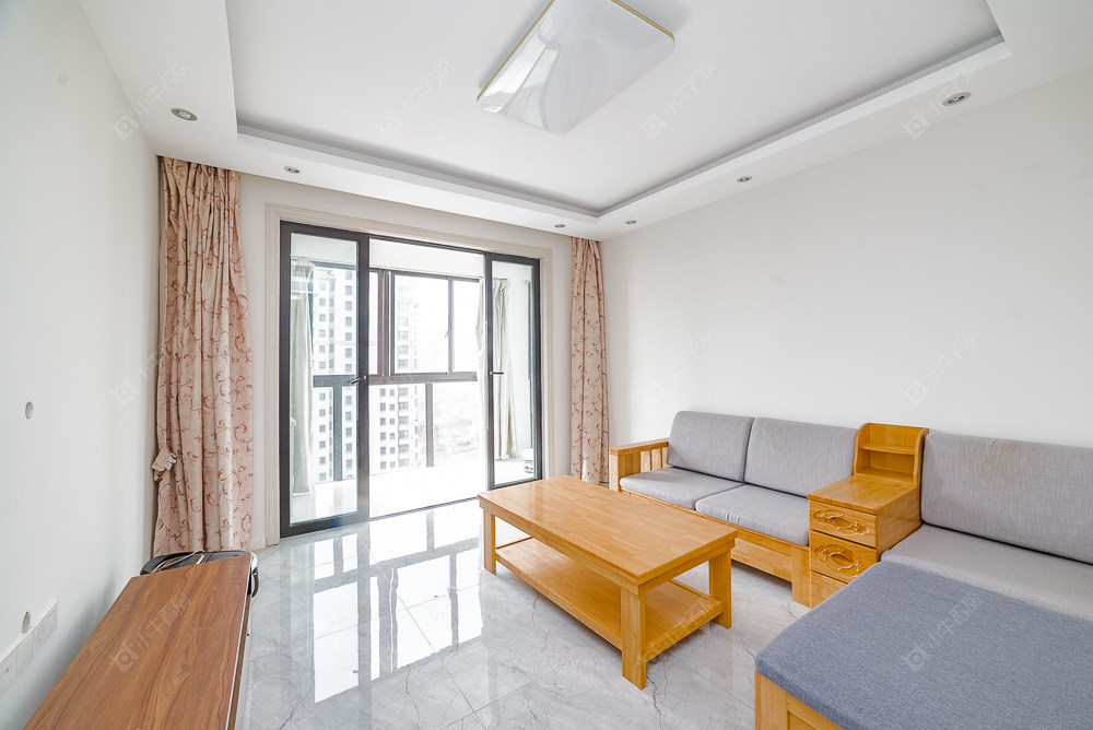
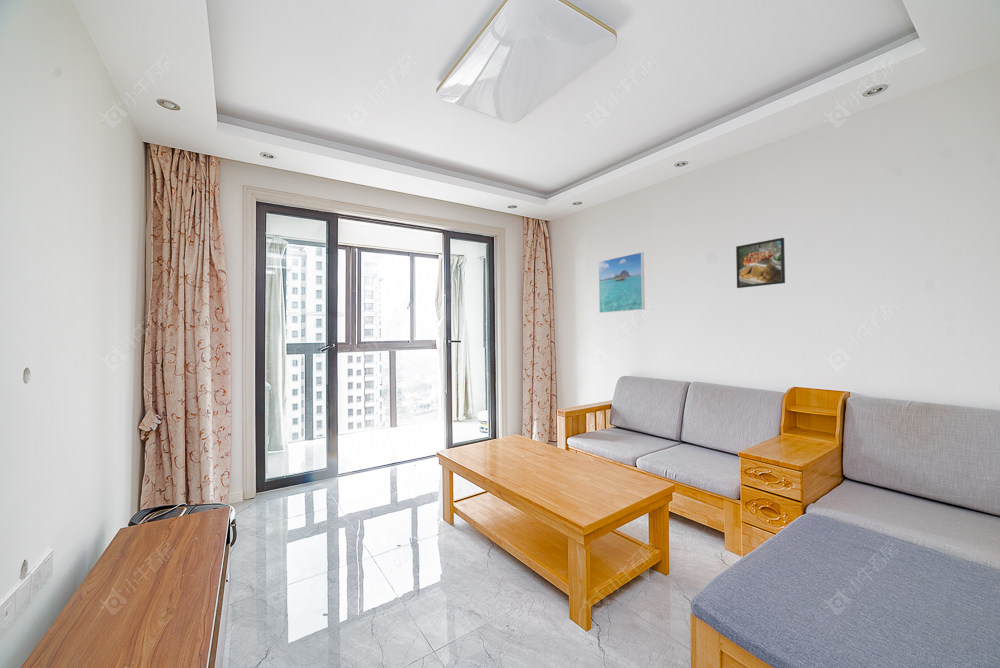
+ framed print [598,251,646,314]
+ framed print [735,237,786,289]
